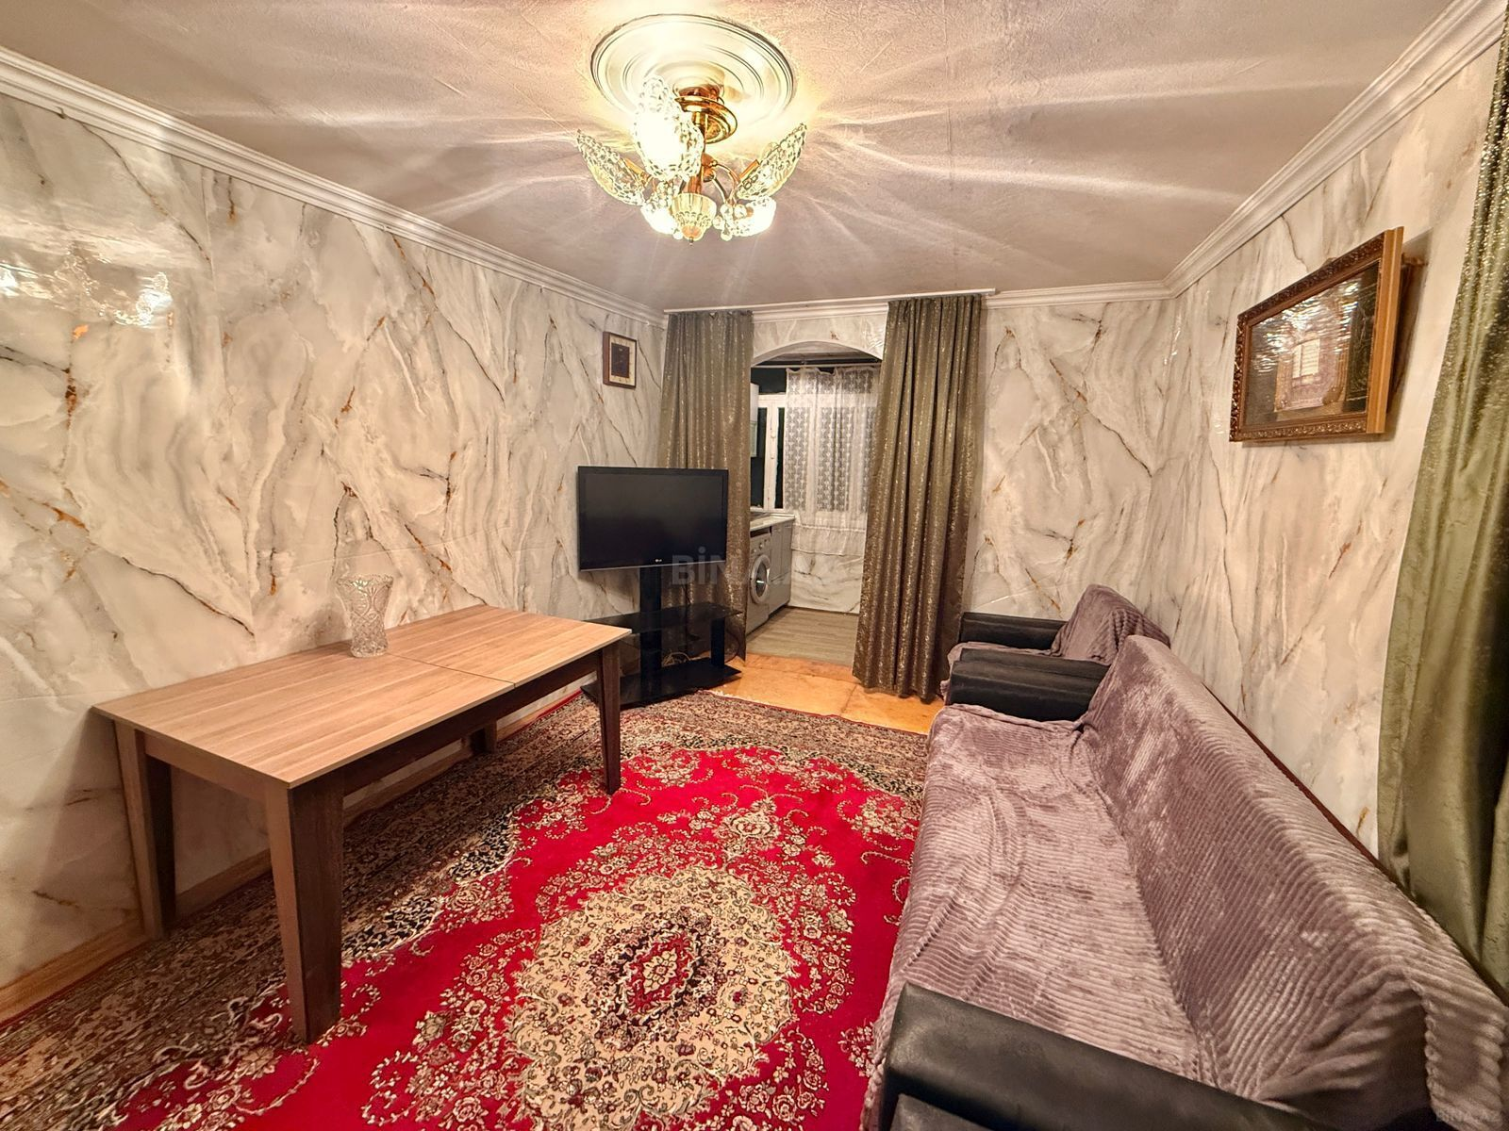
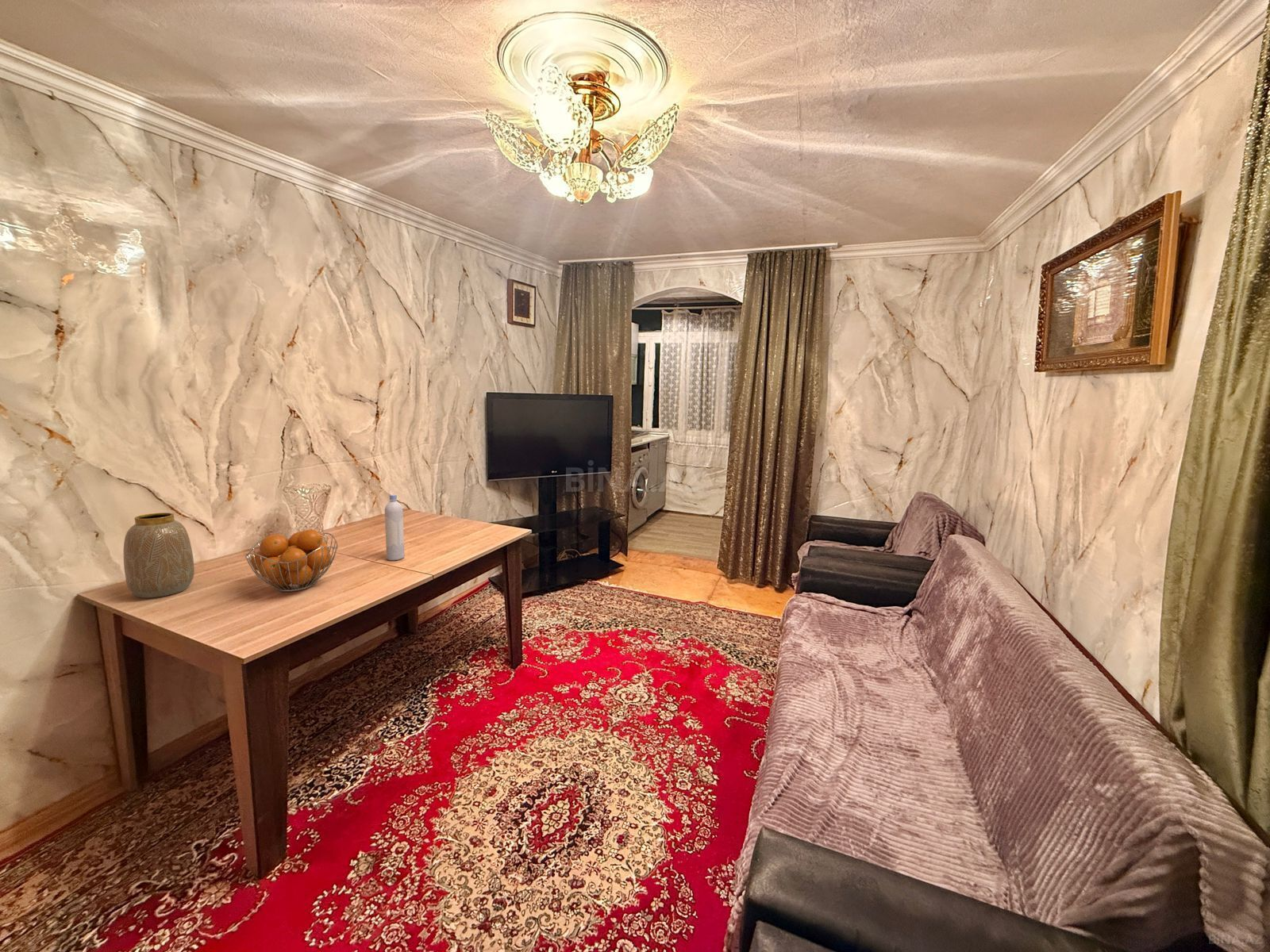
+ bottle [384,493,406,561]
+ vase [122,512,195,599]
+ fruit basket [244,529,338,593]
